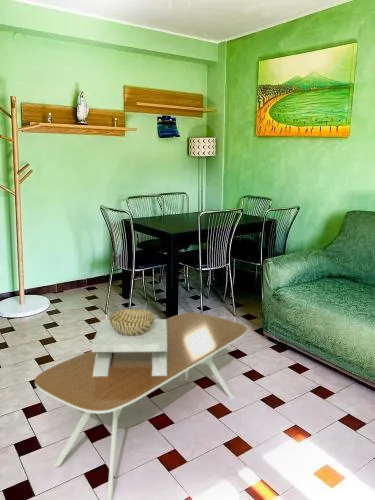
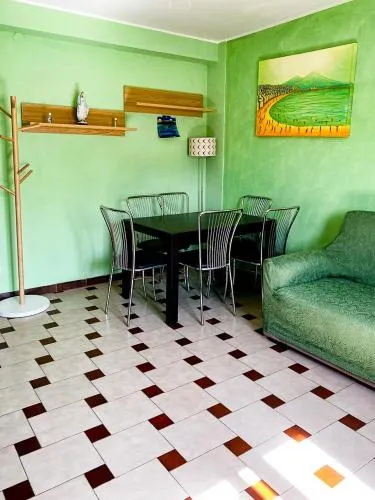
- coffee table [34,312,248,500]
- decorative bowl [91,308,167,377]
